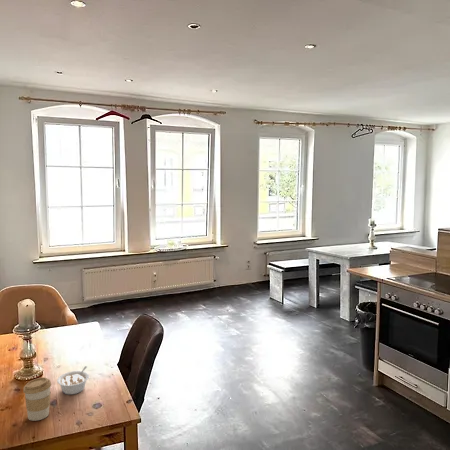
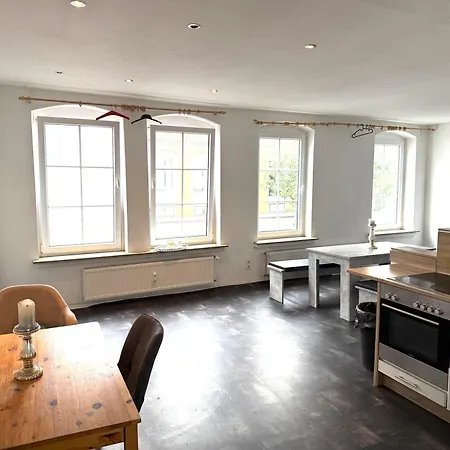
- legume [56,365,90,395]
- coffee cup [22,377,52,422]
